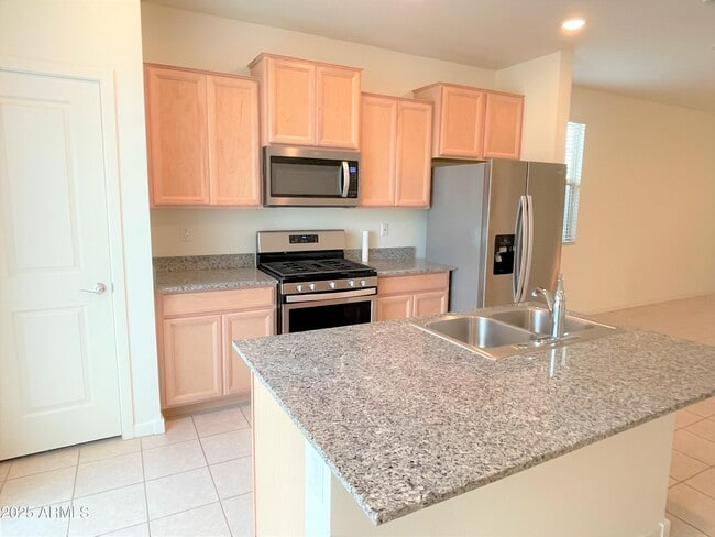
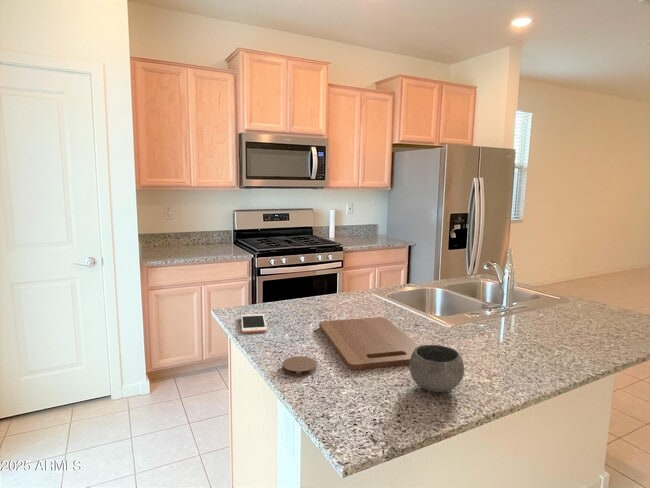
+ cutting board [318,316,420,371]
+ coaster [281,355,318,377]
+ bowl [409,344,465,393]
+ cell phone [240,313,268,334]
